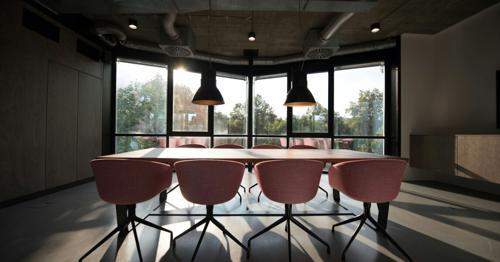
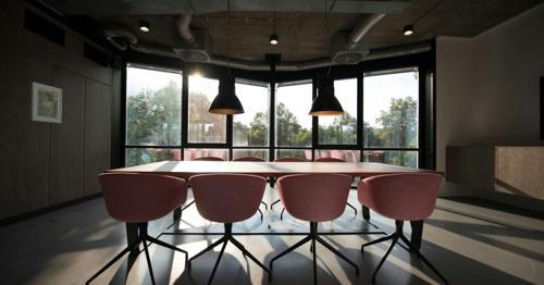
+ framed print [30,80,63,124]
